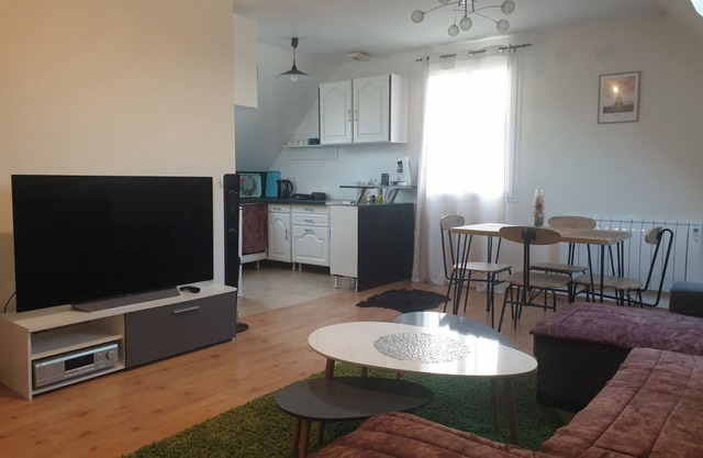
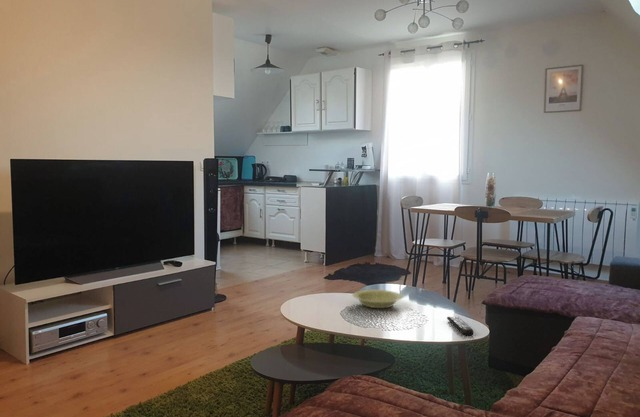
+ remote control [446,316,474,337]
+ bowl [352,289,404,309]
